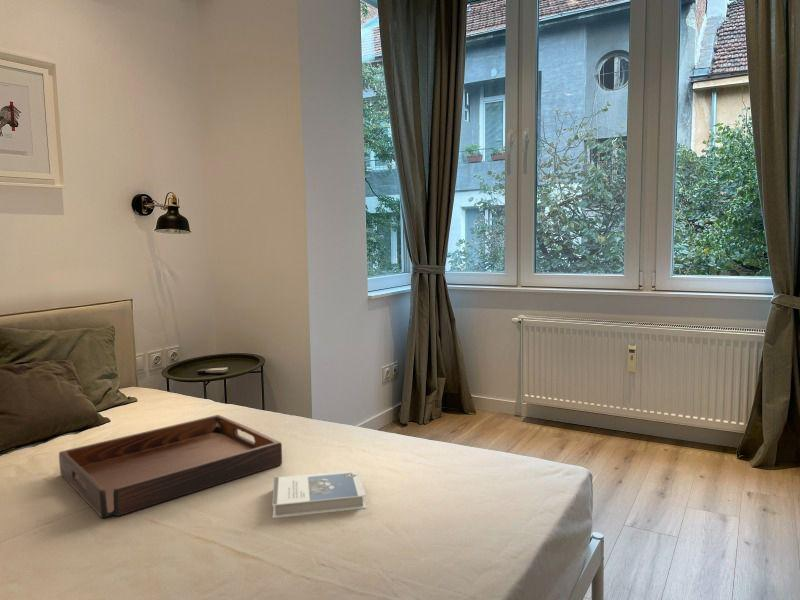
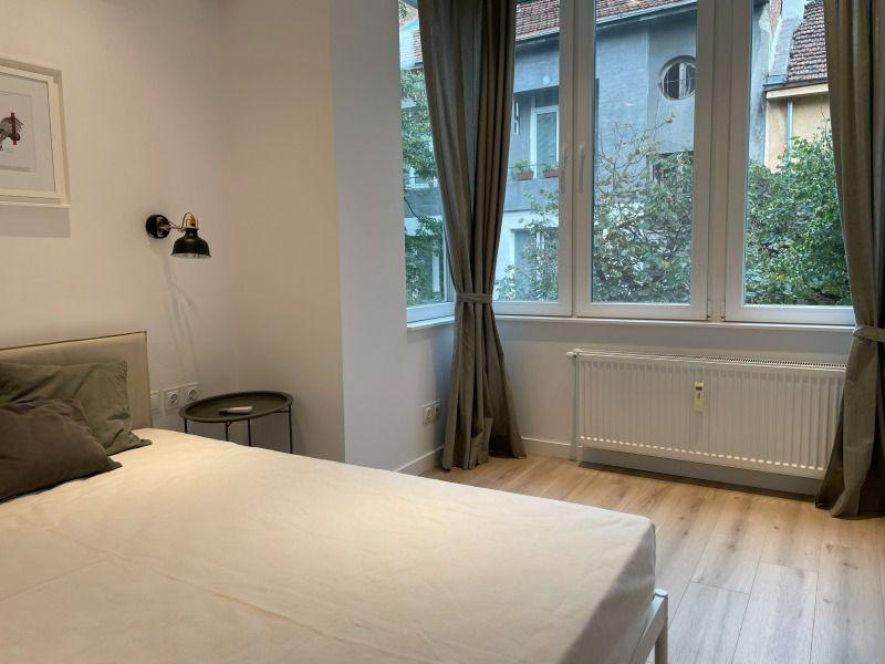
- serving tray [58,414,283,519]
- hardback book [271,469,367,519]
